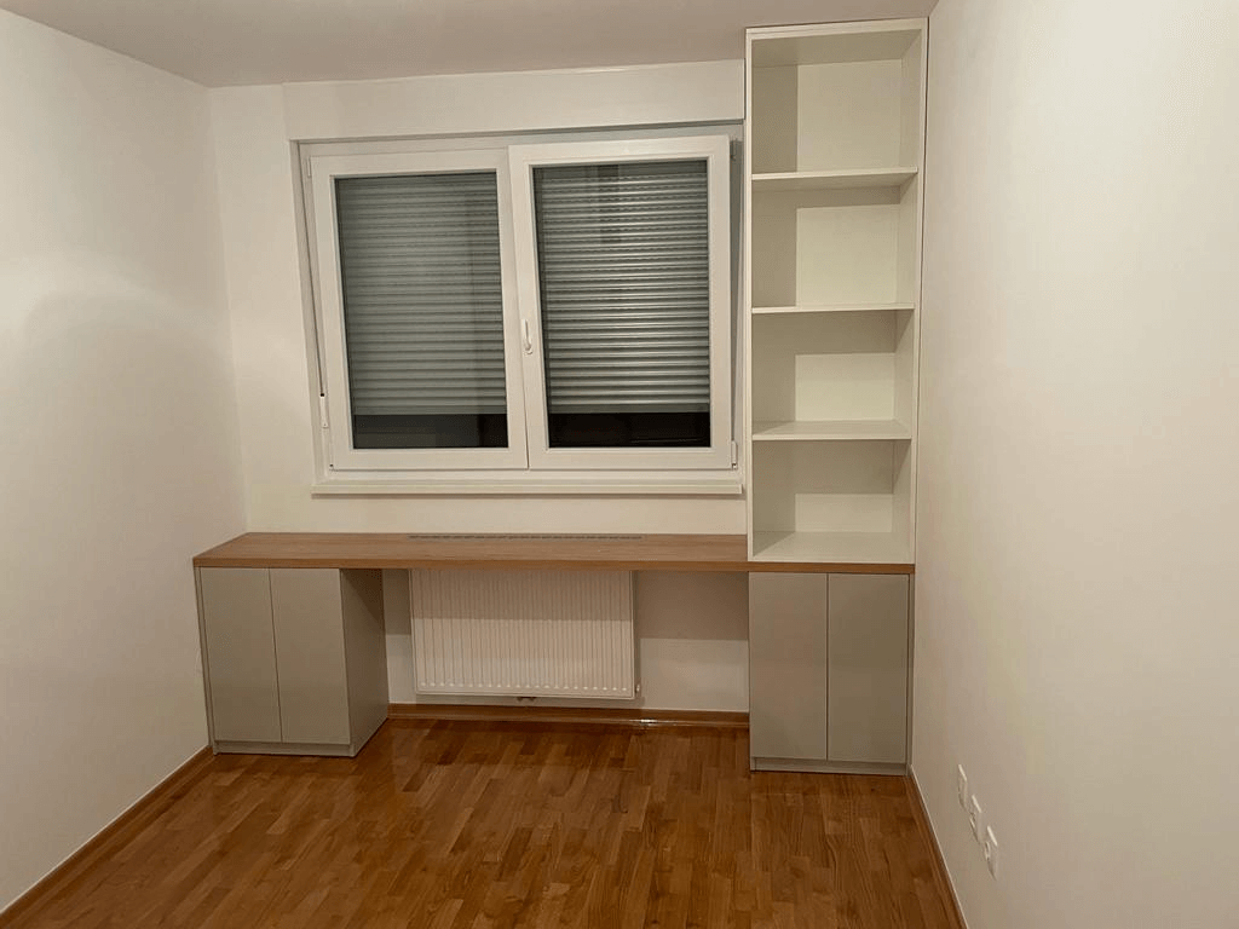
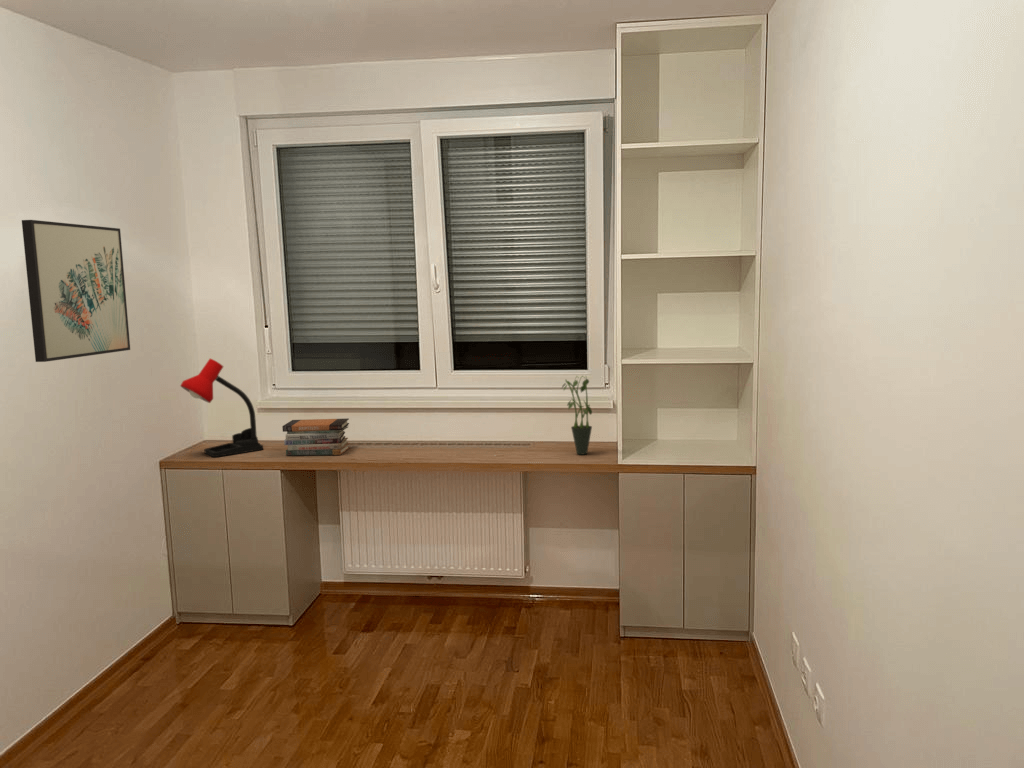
+ desk lamp [179,358,264,458]
+ book stack [281,417,351,456]
+ wall art [21,219,131,363]
+ potted plant [561,375,593,456]
